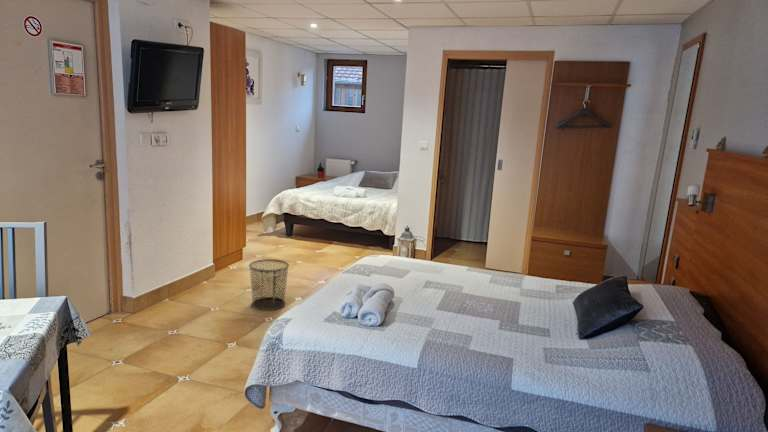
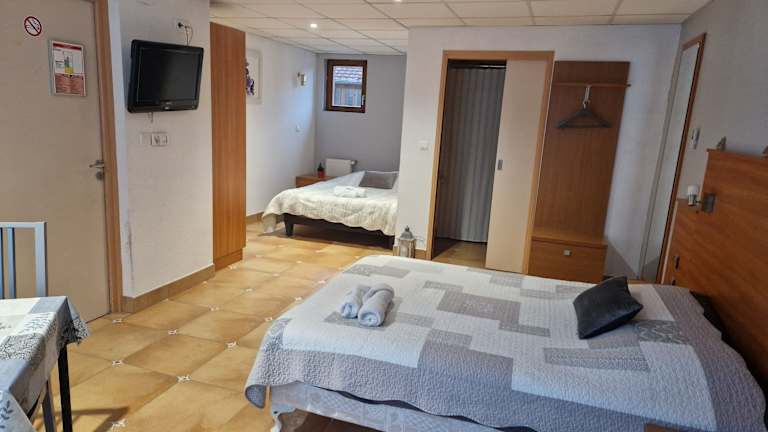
- waste bin [248,258,290,311]
